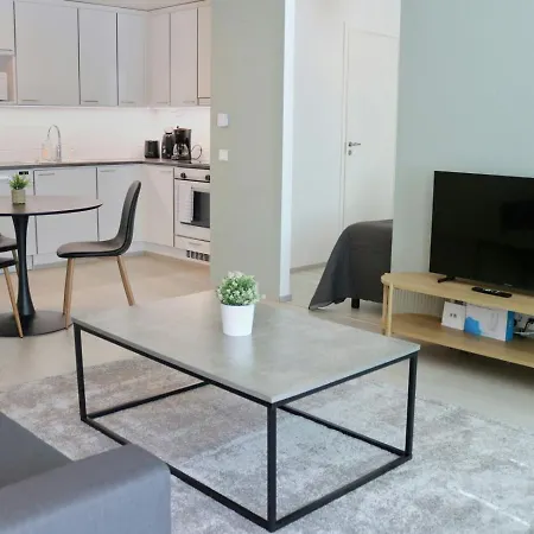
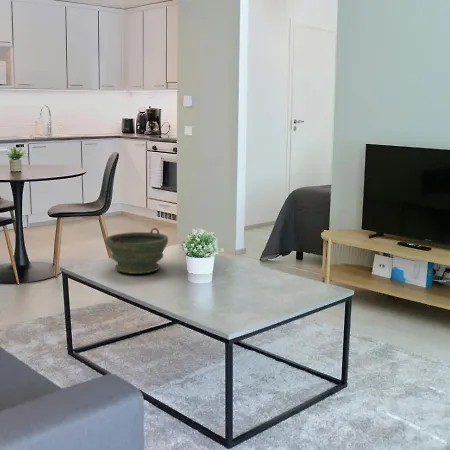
+ bowl [105,227,169,275]
